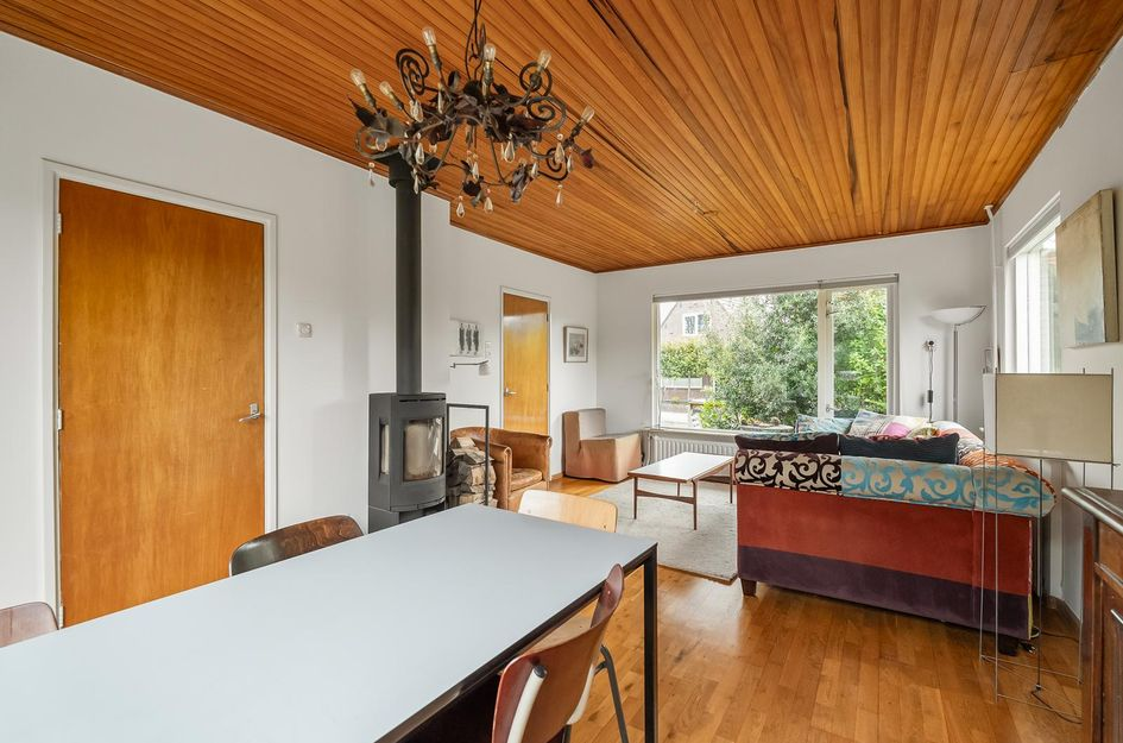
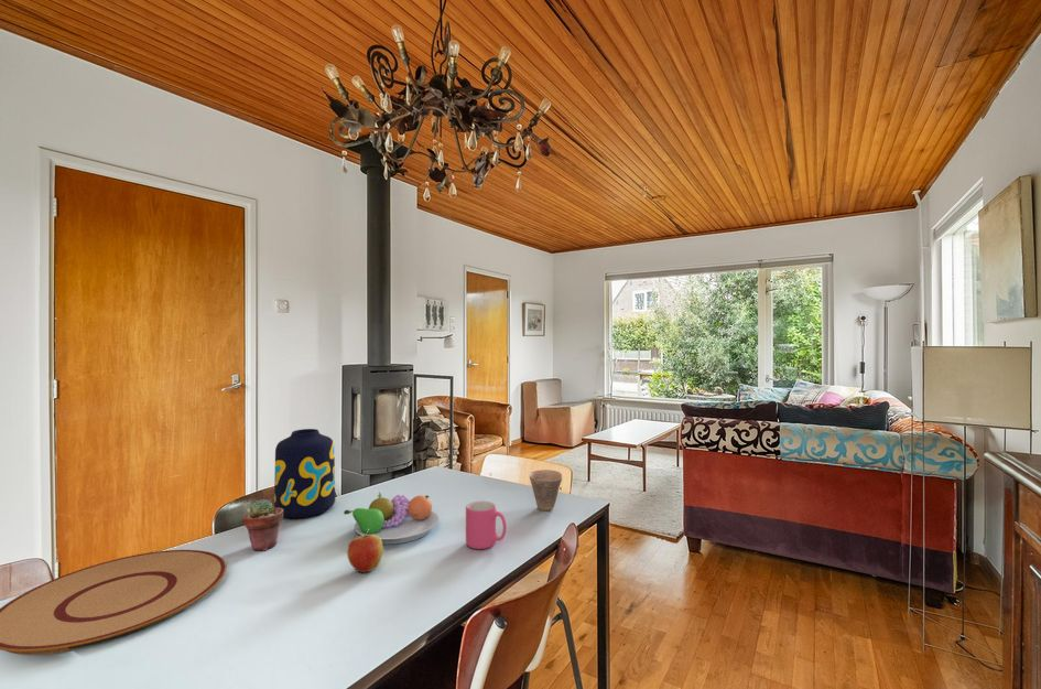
+ potted succulent [242,498,284,552]
+ mug [465,500,508,550]
+ cup [529,469,563,512]
+ plate [0,549,227,656]
+ apple [346,529,384,573]
+ vase [273,428,336,519]
+ fruit bowl [343,491,440,546]
